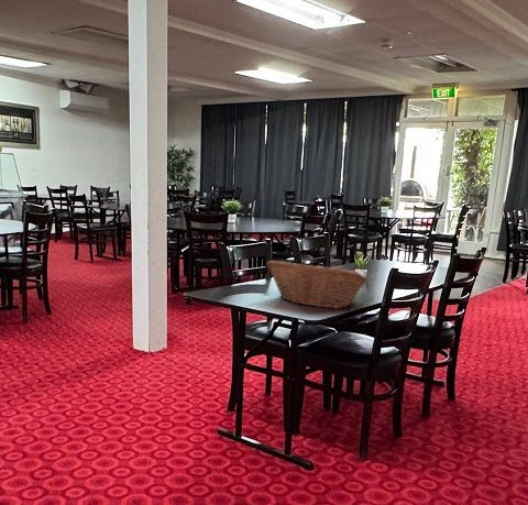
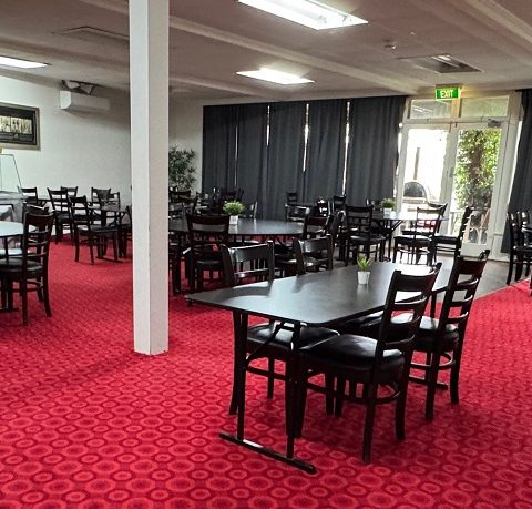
- fruit basket [265,260,369,309]
